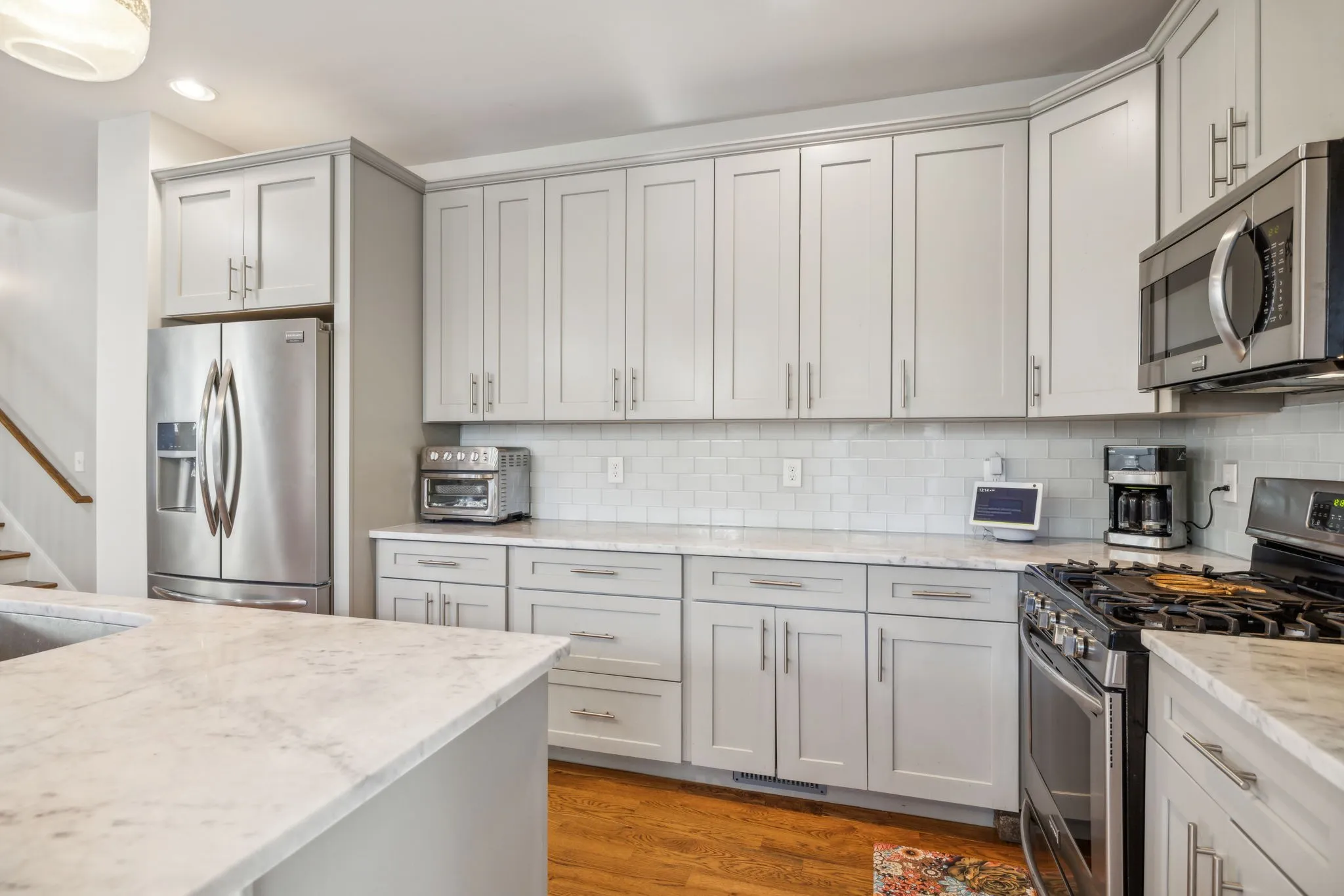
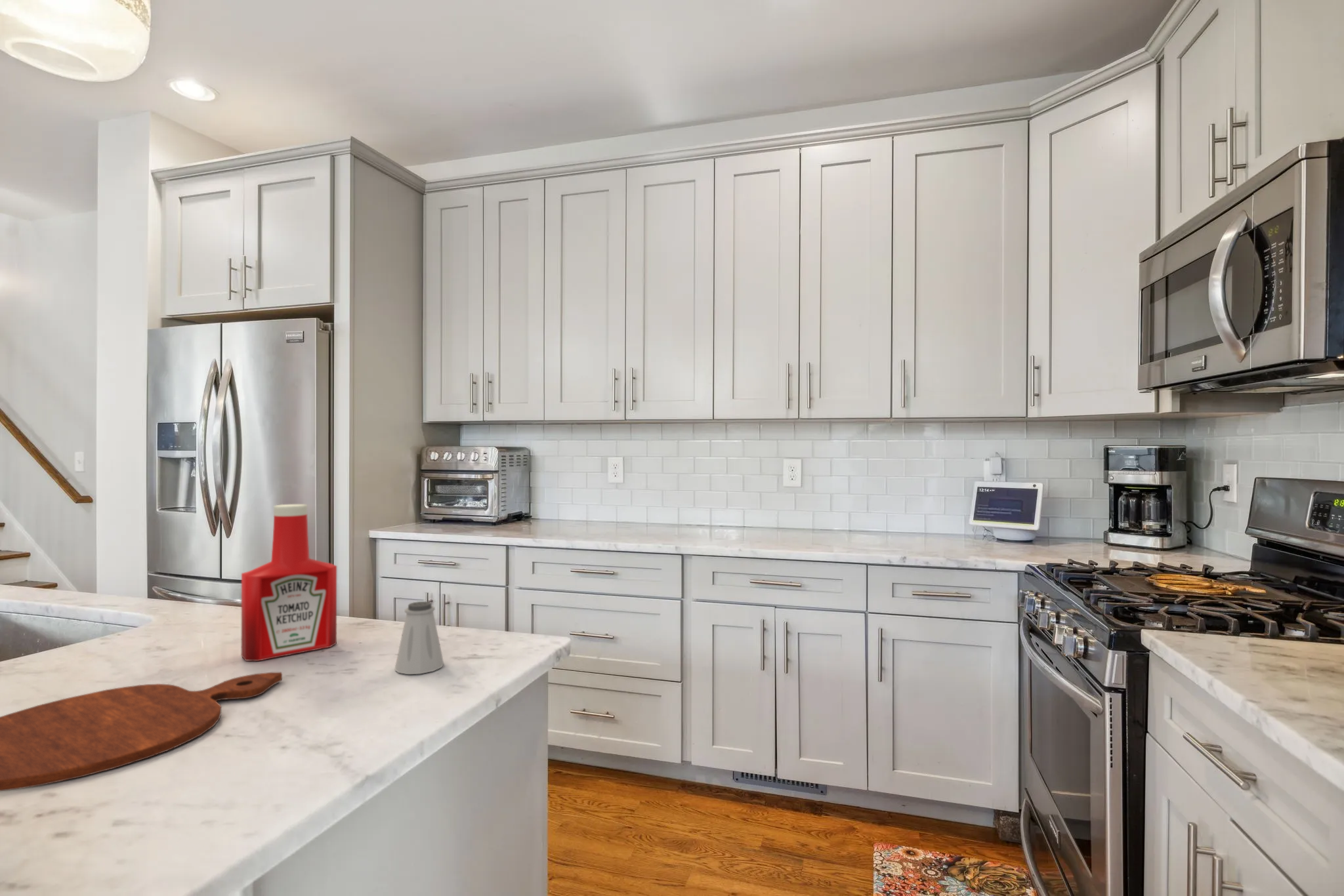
+ soap bottle [241,504,337,662]
+ saltshaker [394,601,444,675]
+ cutting board [0,672,283,792]
